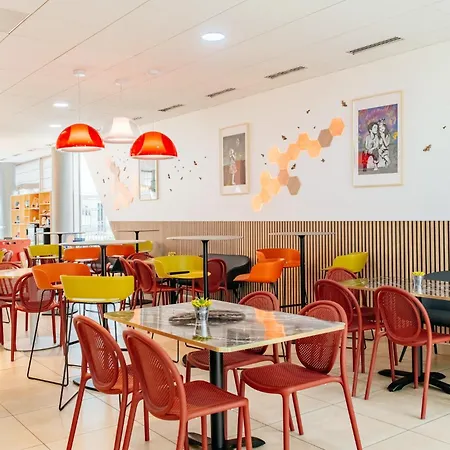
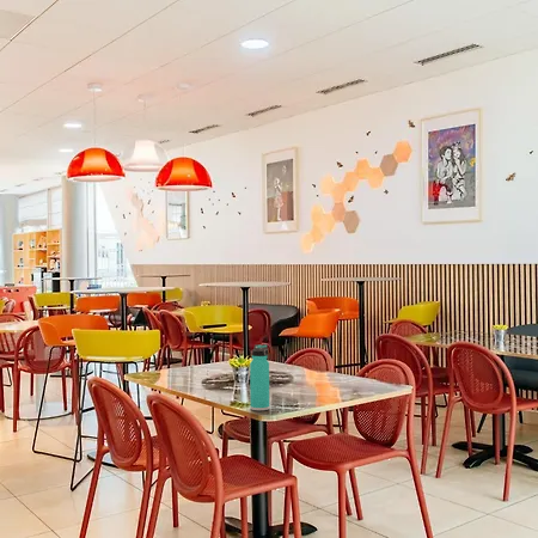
+ thermos bottle [249,344,270,411]
